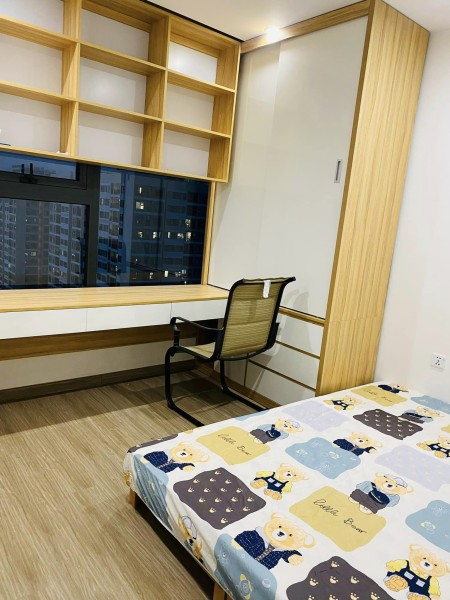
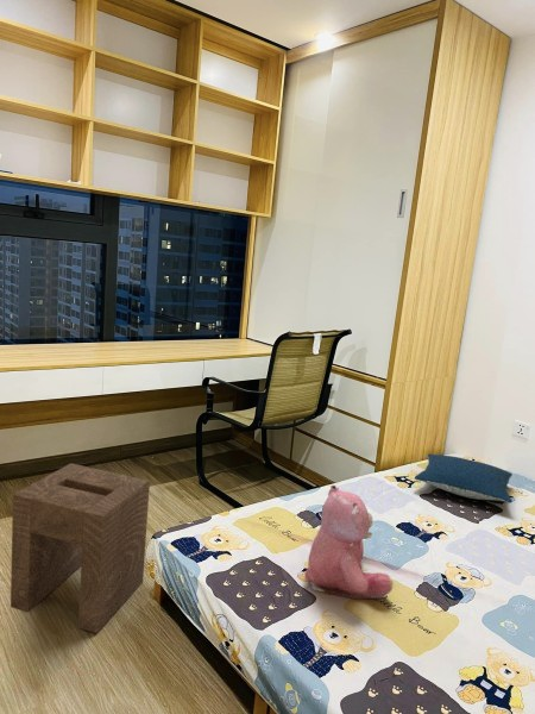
+ stool [10,462,151,634]
+ teddy bear [303,484,395,601]
+ pillow [414,453,514,505]
